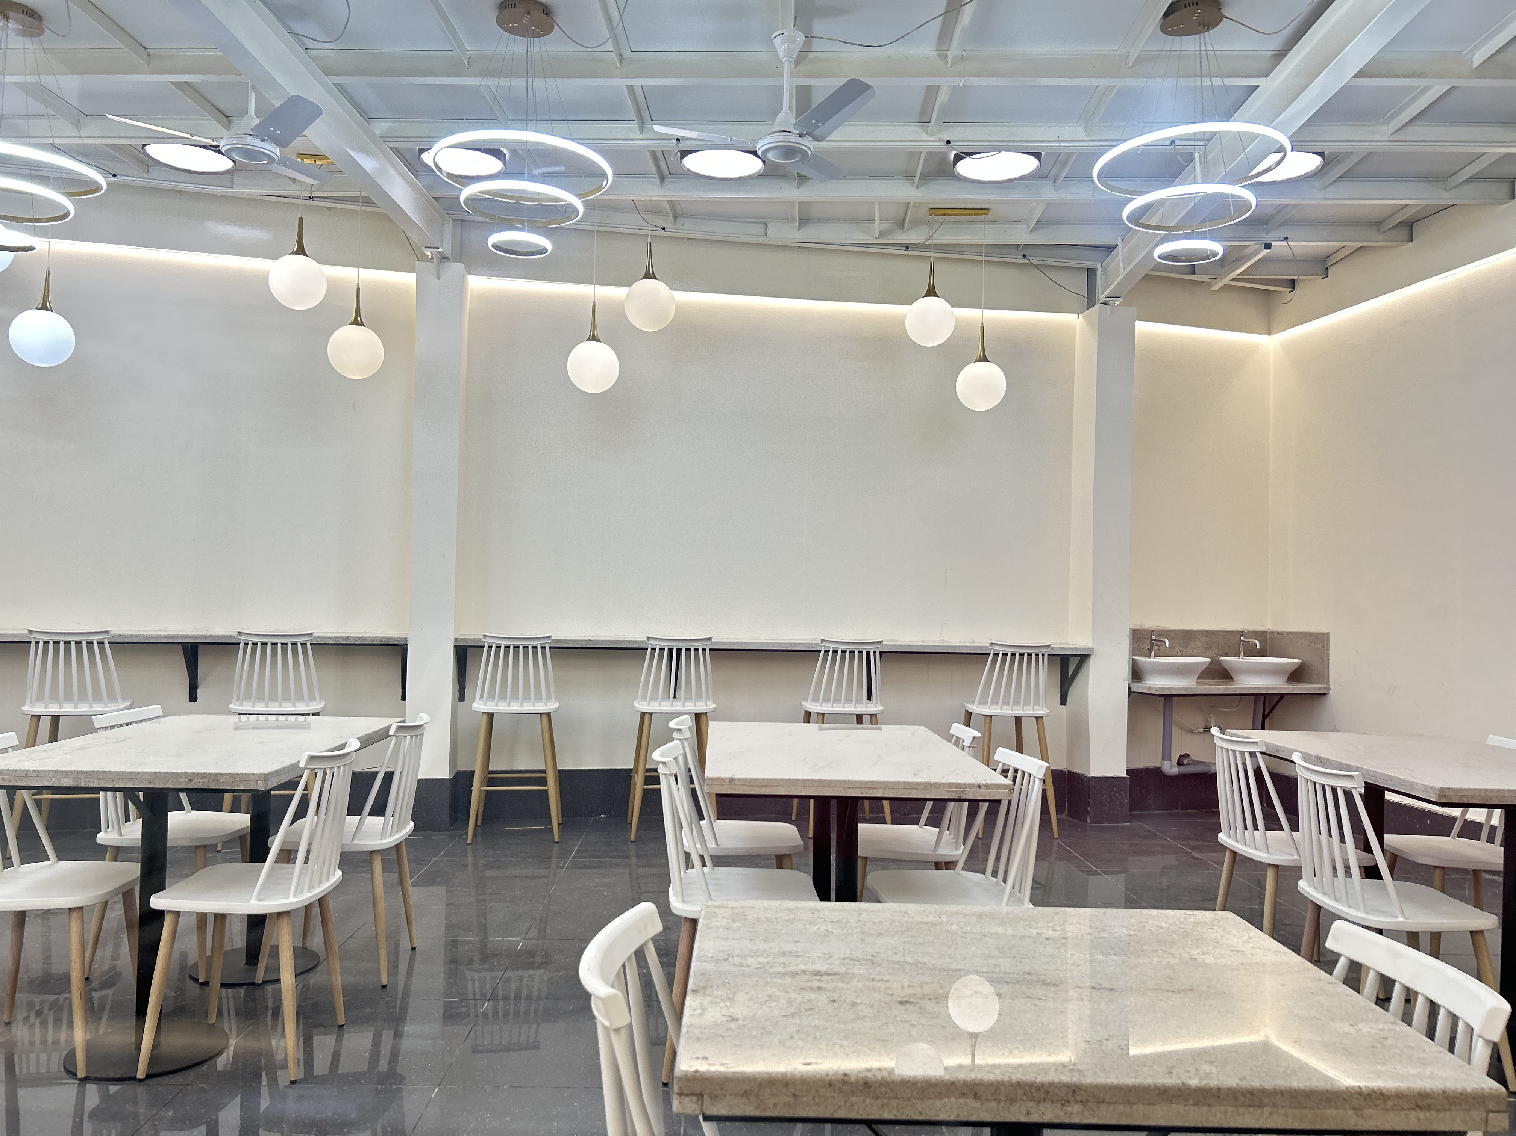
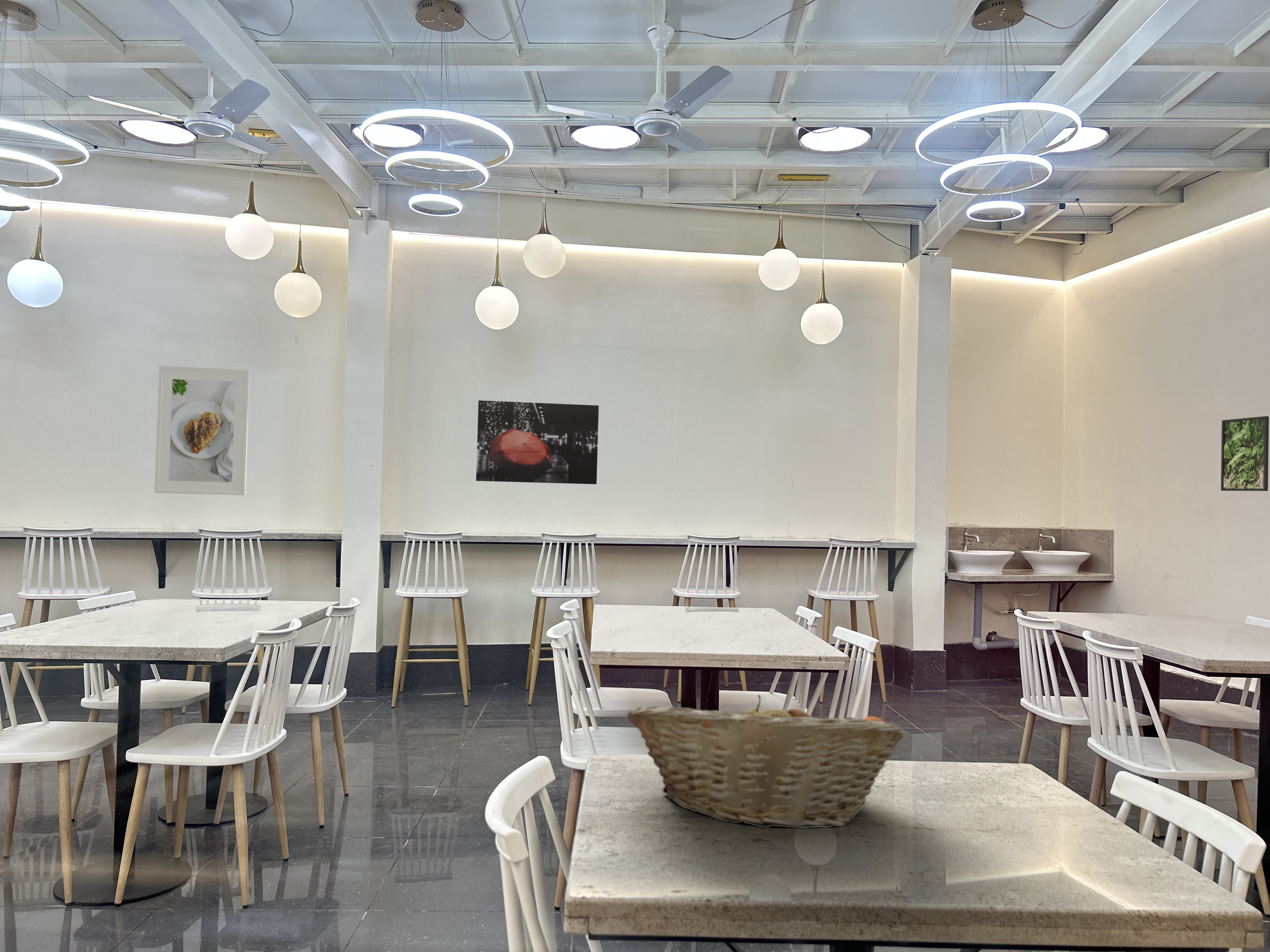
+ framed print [154,366,250,496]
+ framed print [1221,416,1269,491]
+ fruit basket [627,694,904,828]
+ wall art [476,400,599,484]
